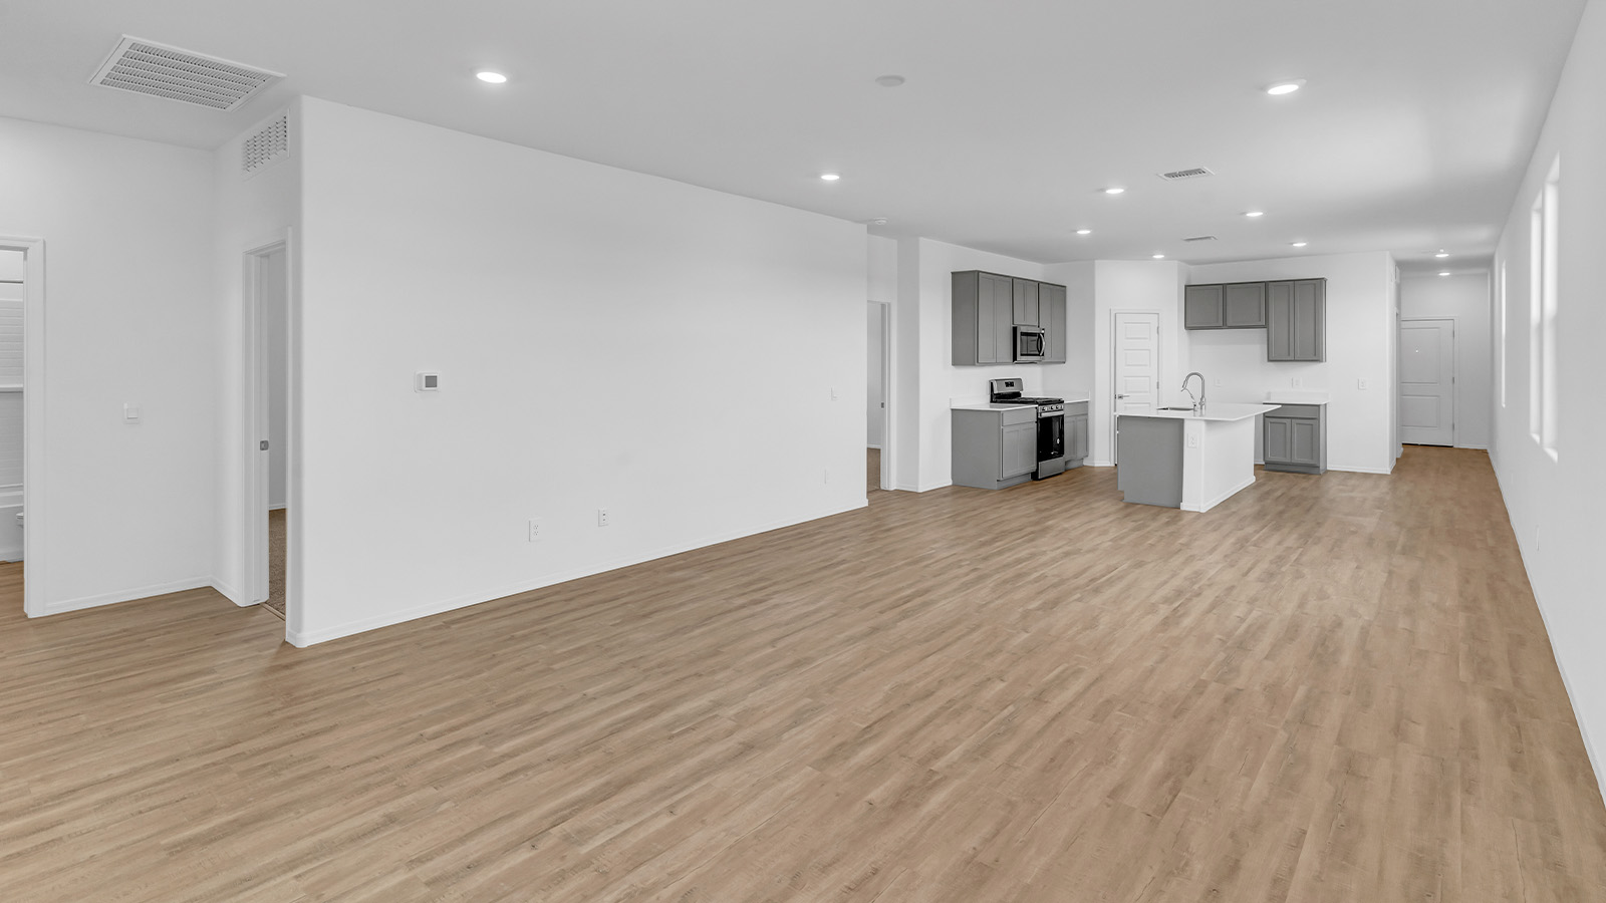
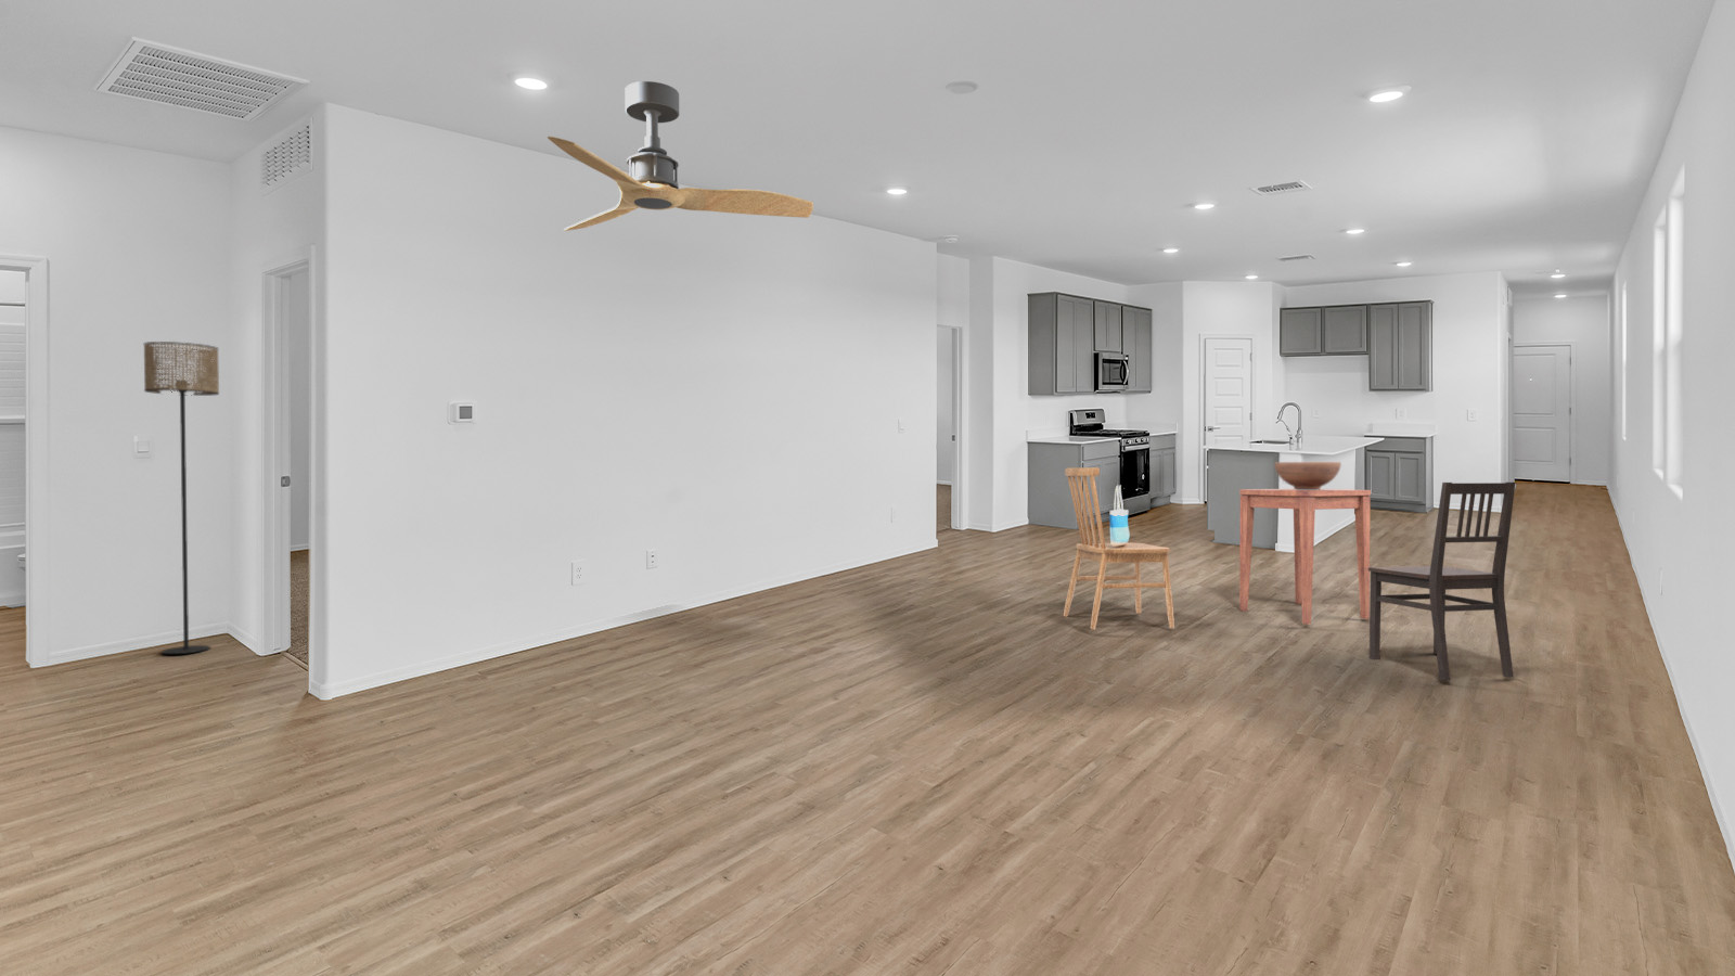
+ fruit bowl [1273,461,1343,490]
+ dining chair [1063,466,1175,630]
+ tote bag [1109,484,1130,547]
+ ceiling fan [547,80,814,232]
+ floor lamp [143,341,220,655]
+ dining chair [1368,481,1516,680]
+ side table [1238,489,1372,624]
